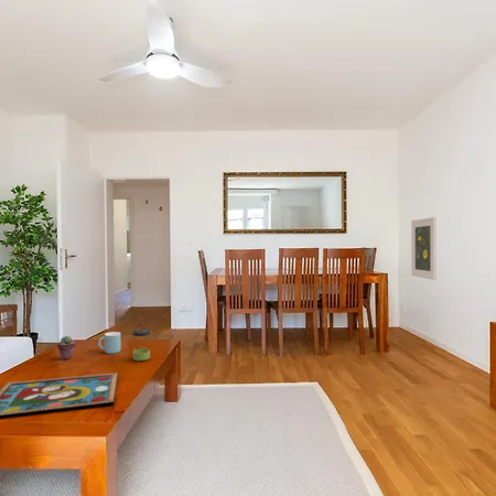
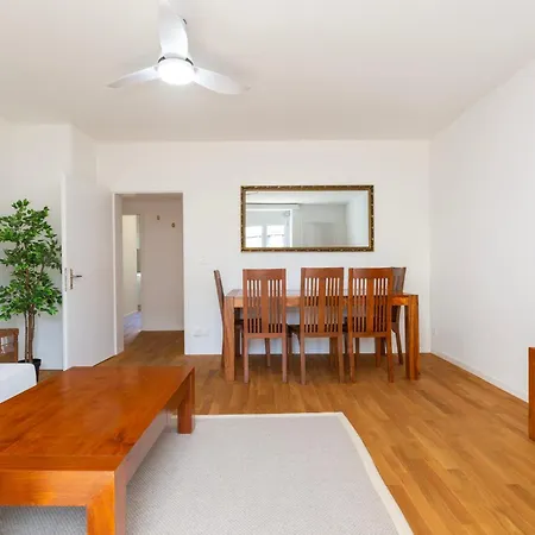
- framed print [410,216,438,281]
- potted succulent [56,335,77,360]
- mug [97,331,121,355]
- framed painting [0,371,119,420]
- jar [131,328,151,362]
